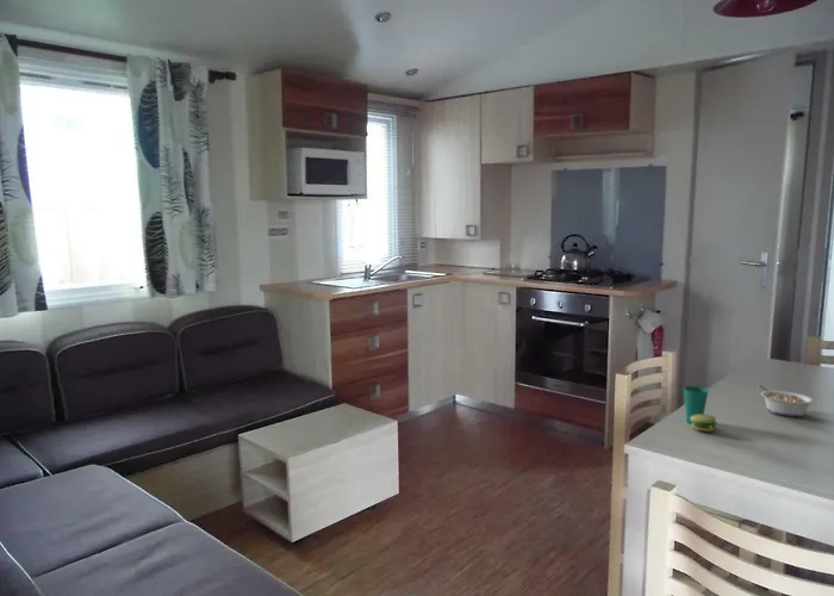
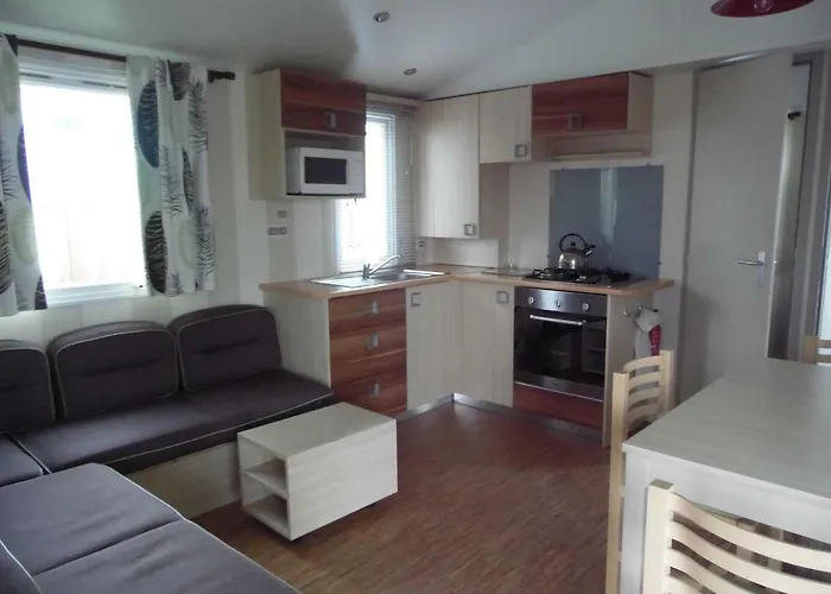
- legume [758,384,815,417]
- cup [683,385,718,433]
